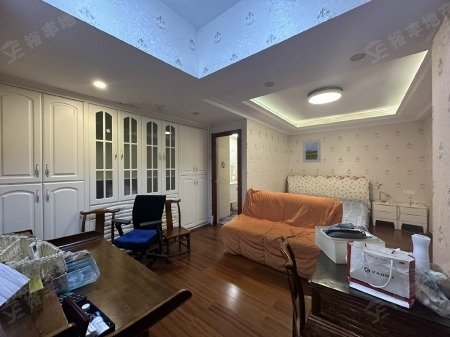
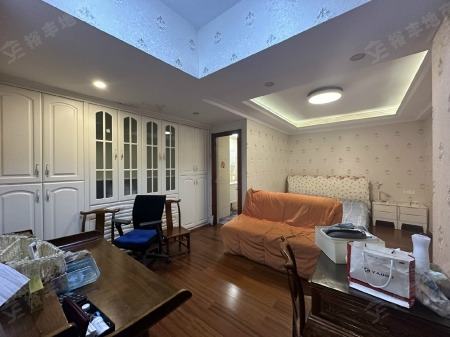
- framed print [302,139,322,164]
